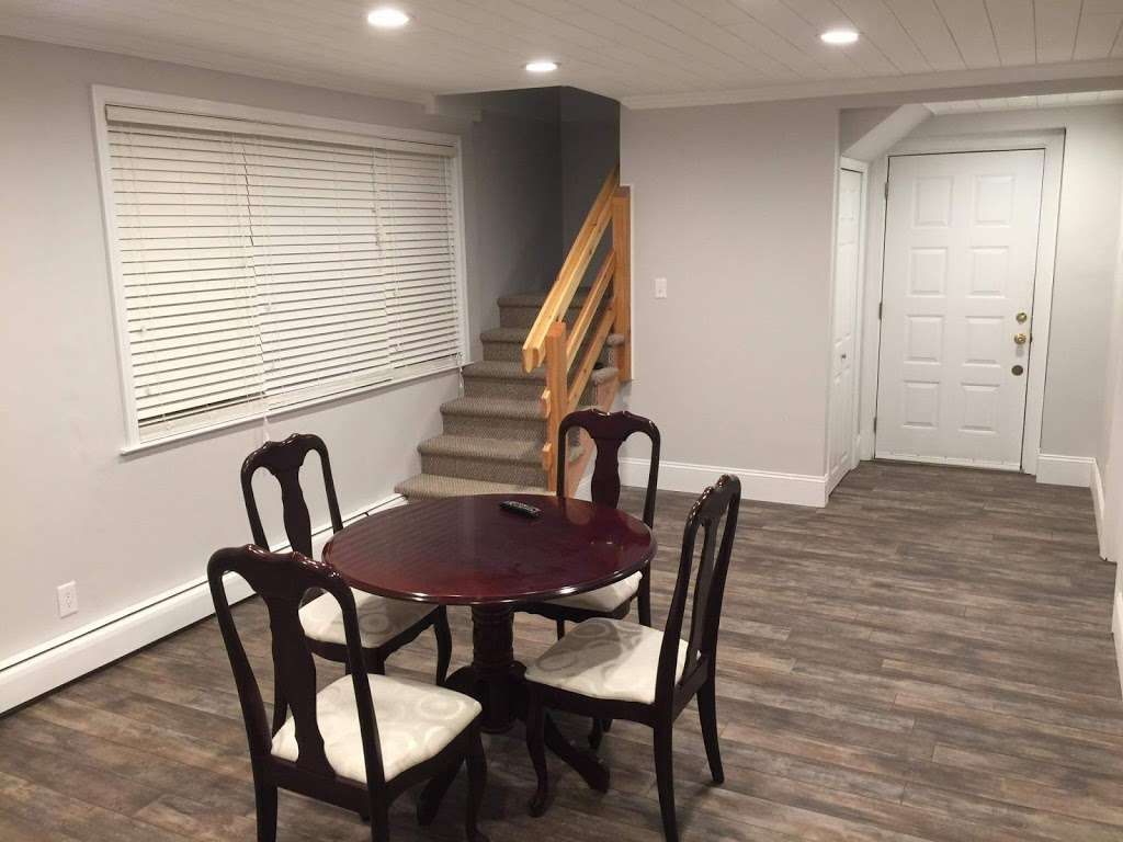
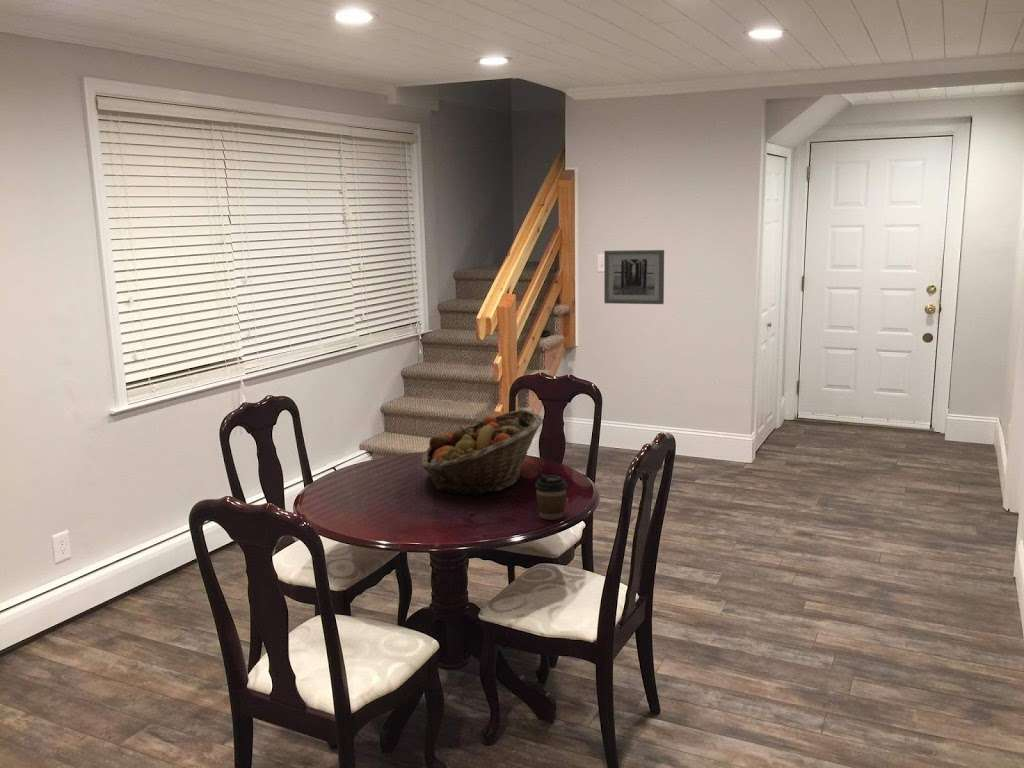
+ fruit basket [420,409,544,497]
+ coffee cup [534,474,568,521]
+ wall art [603,249,665,305]
